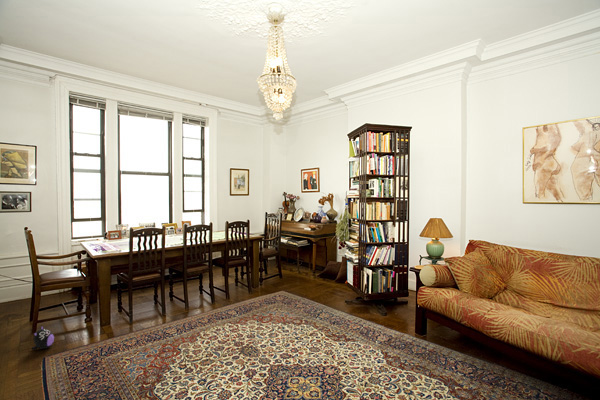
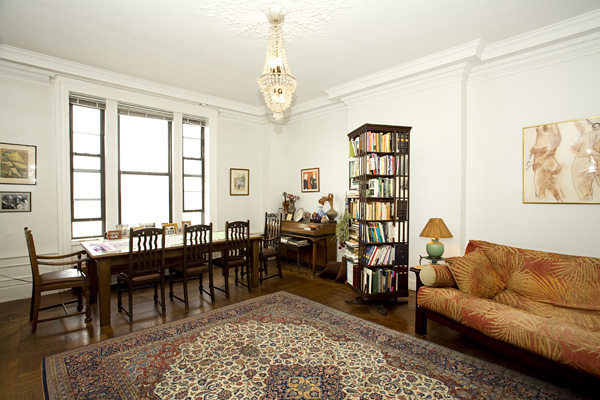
- plush toy [31,325,55,351]
